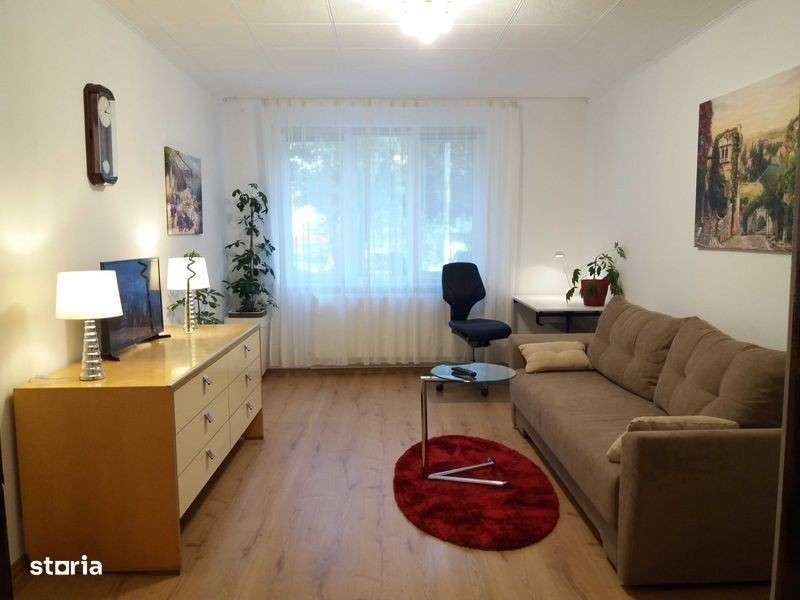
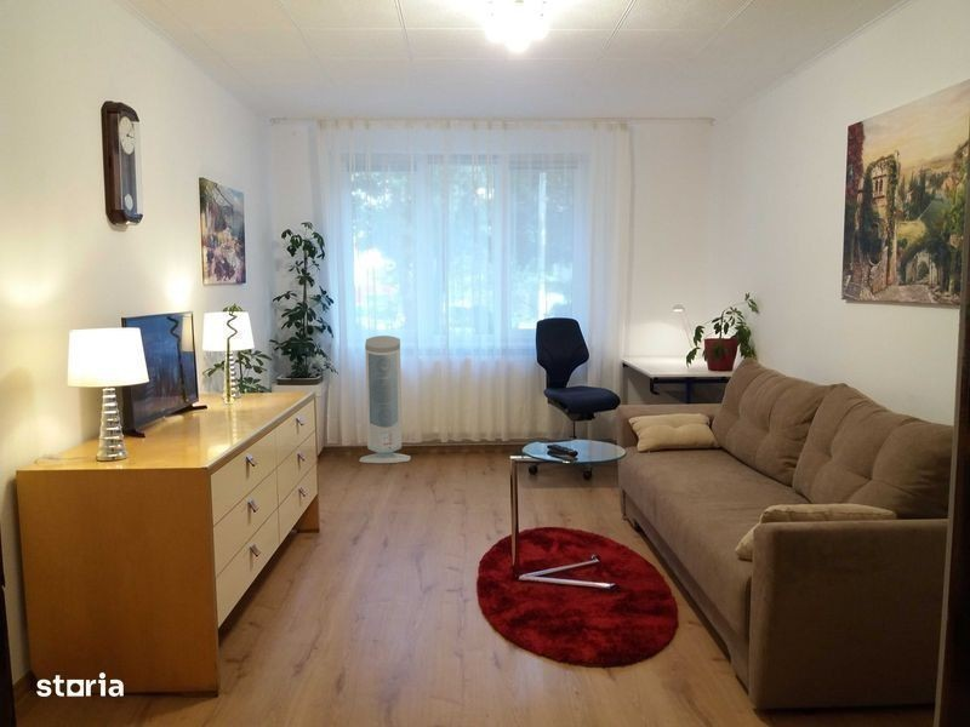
+ air purifier [358,334,412,464]
